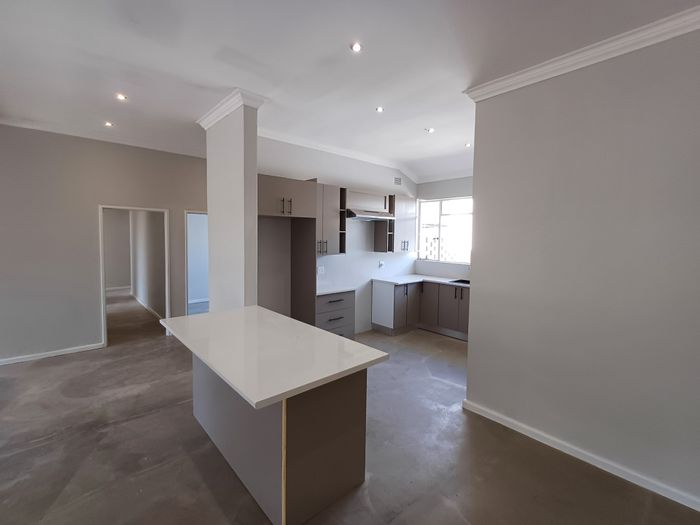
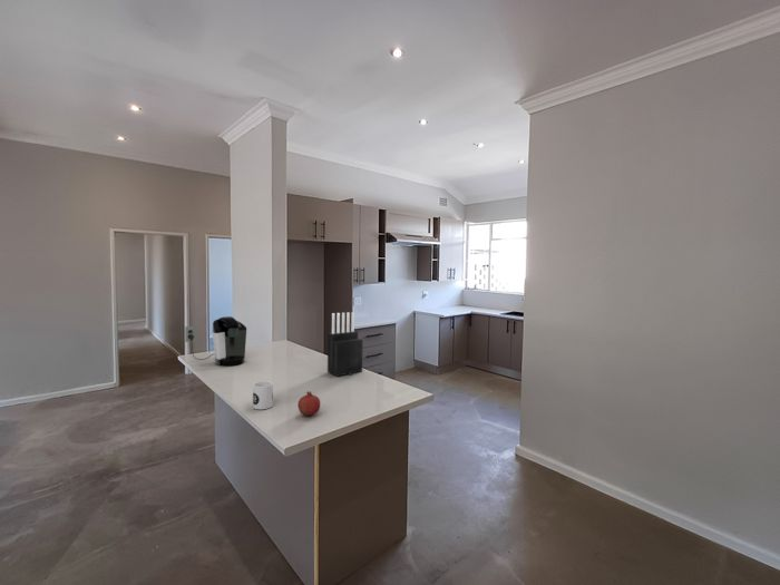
+ mug [252,380,274,410]
+ fruit [296,390,321,417]
+ coffee maker [184,315,247,367]
+ knife block [326,311,364,378]
